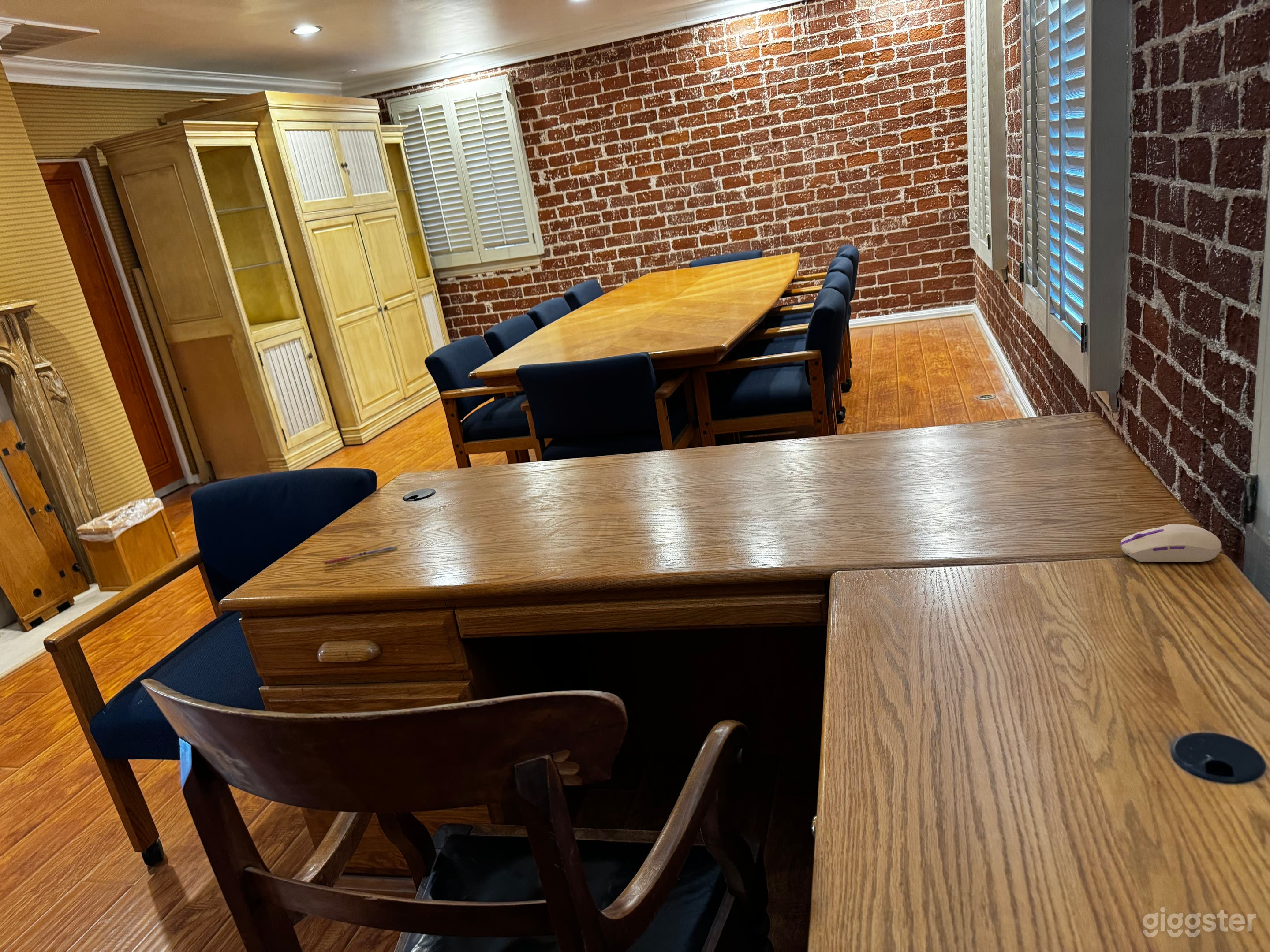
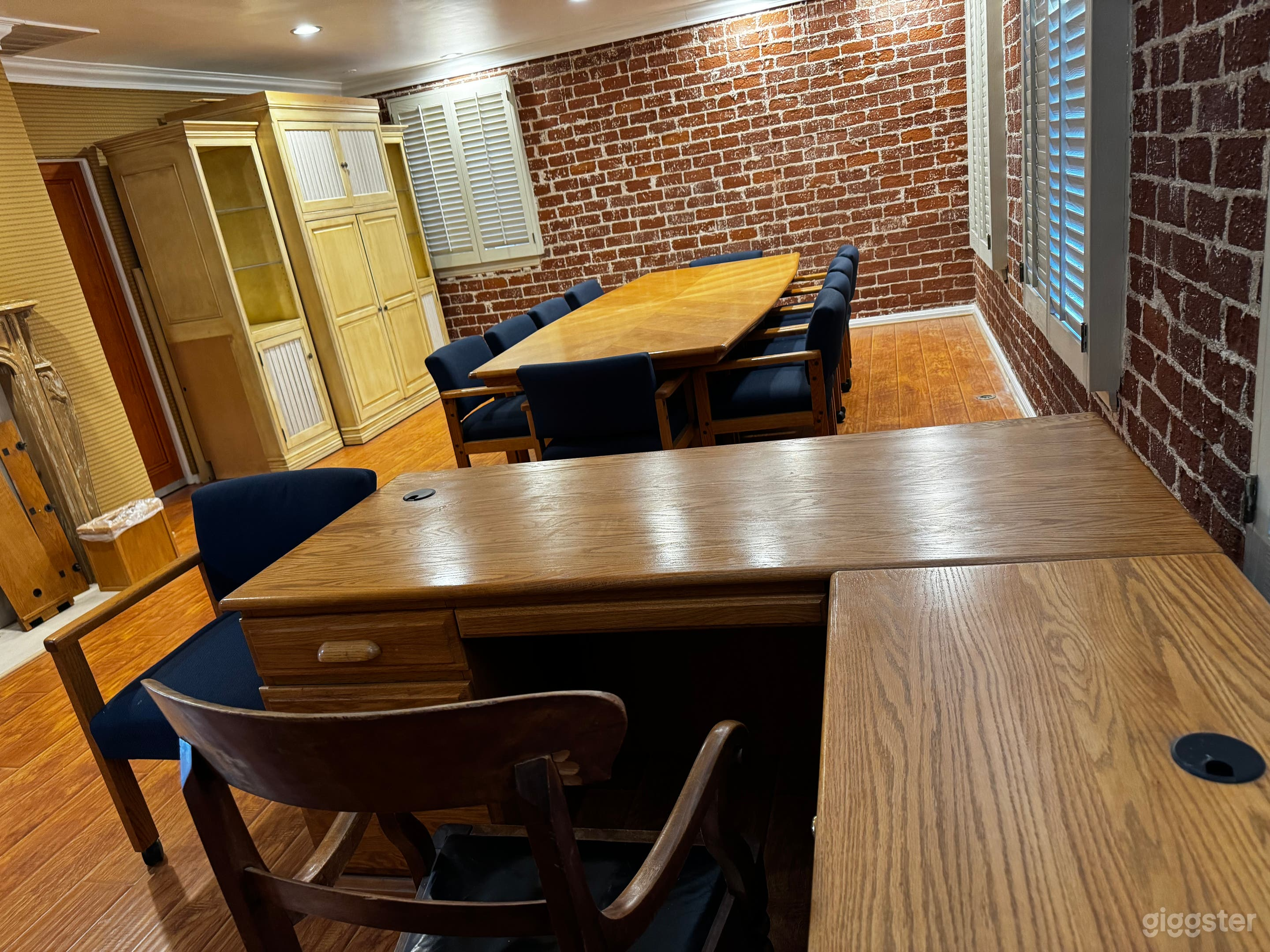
- pen [323,545,398,565]
- computer mouse [1120,523,1222,562]
